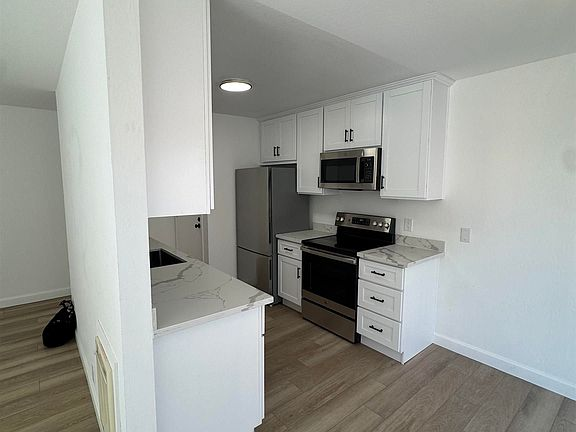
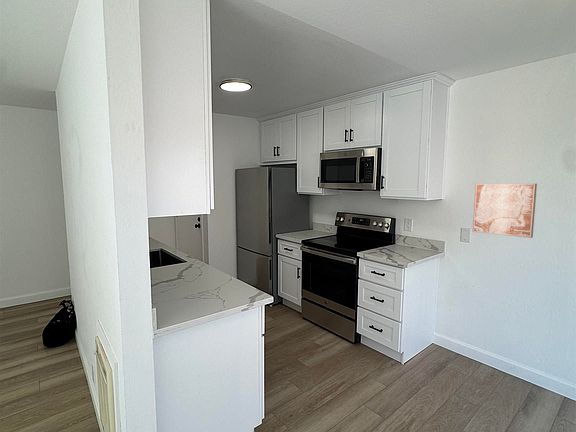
+ wall art [472,183,538,239]
